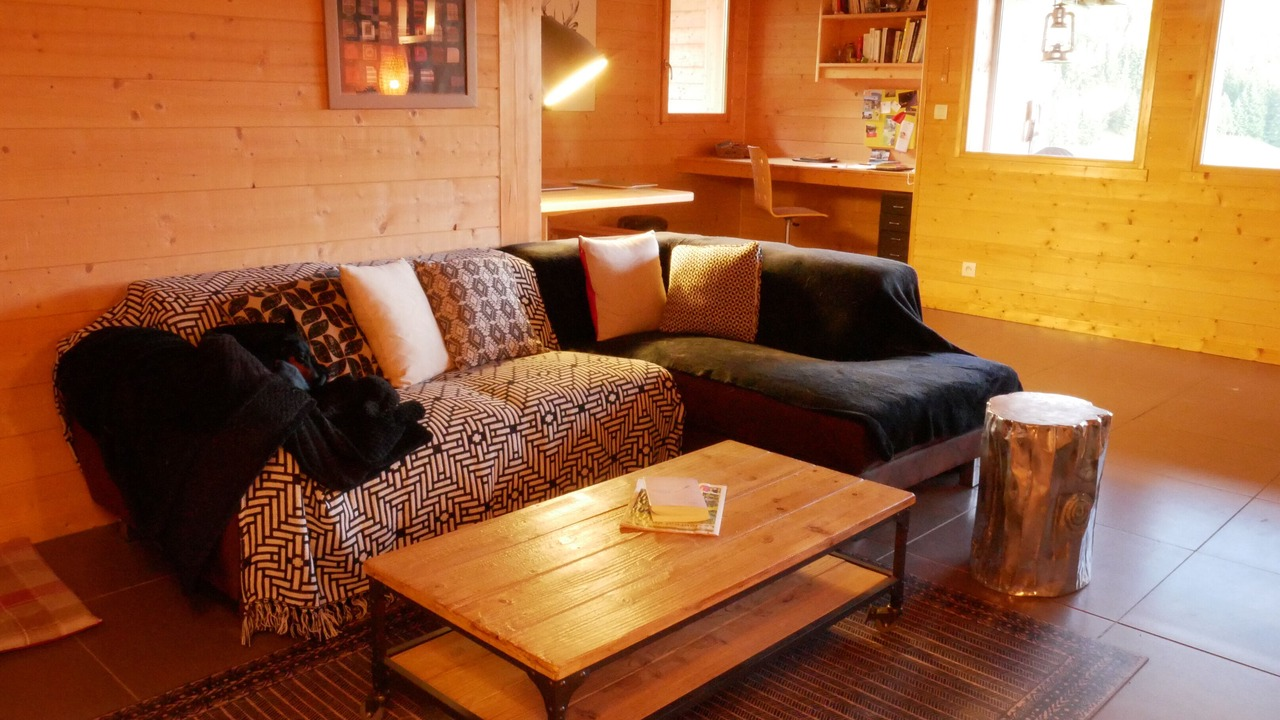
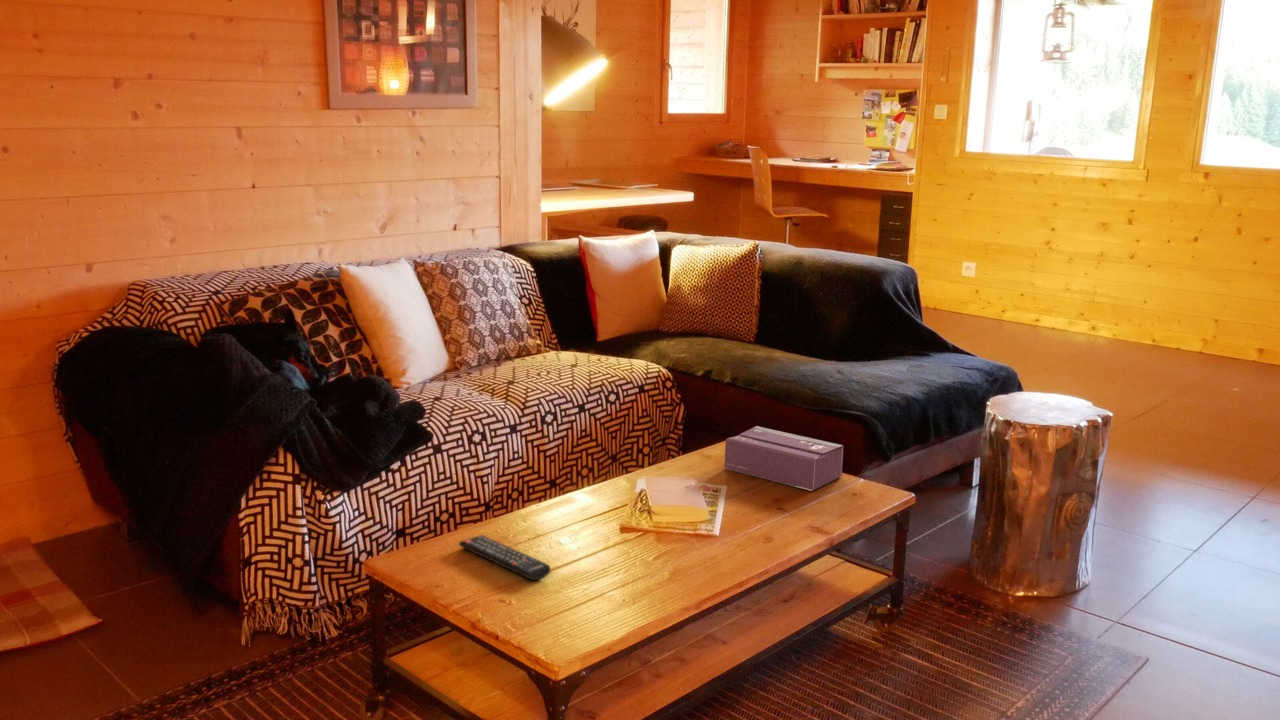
+ tissue box [724,425,845,492]
+ remote control [458,534,552,581]
